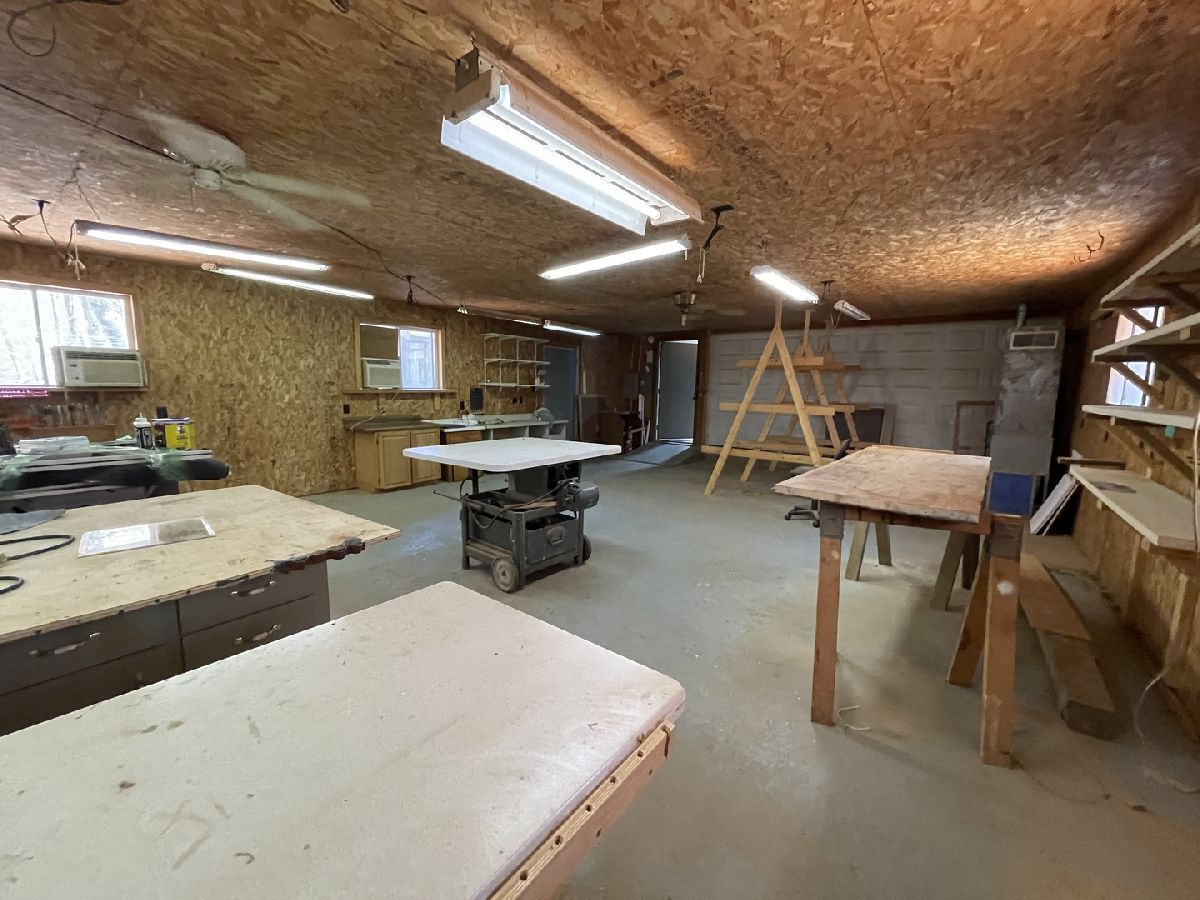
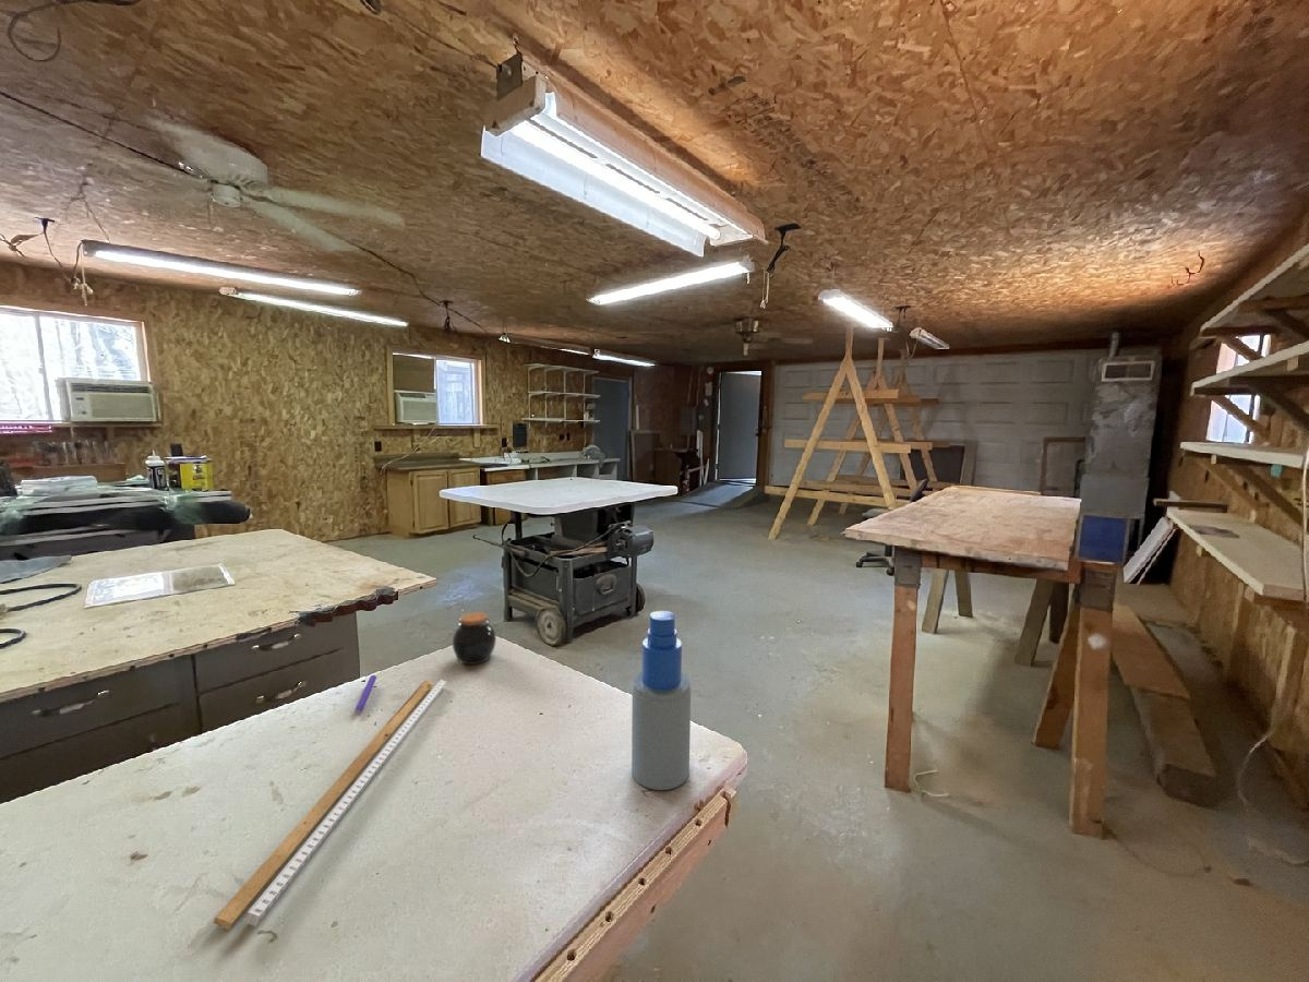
+ jar [452,611,497,666]
+ pen [355,674,377,716]
+ spray bottle [631,610,692,791]
+ tape measure [213,679,447,930]
